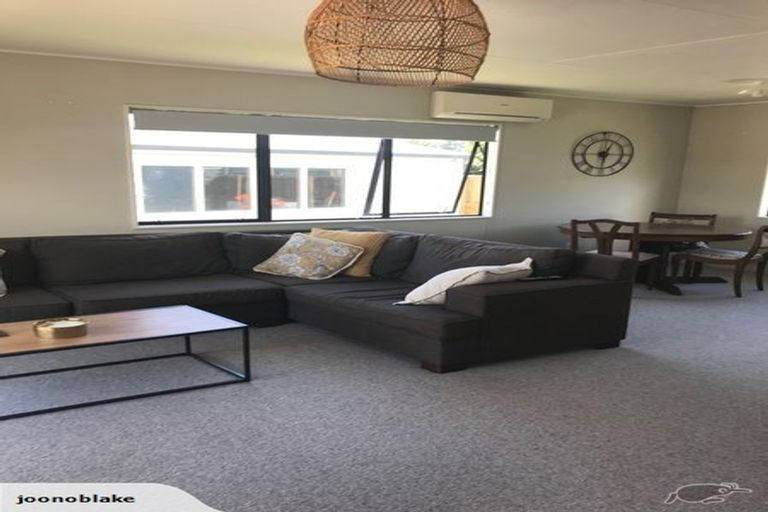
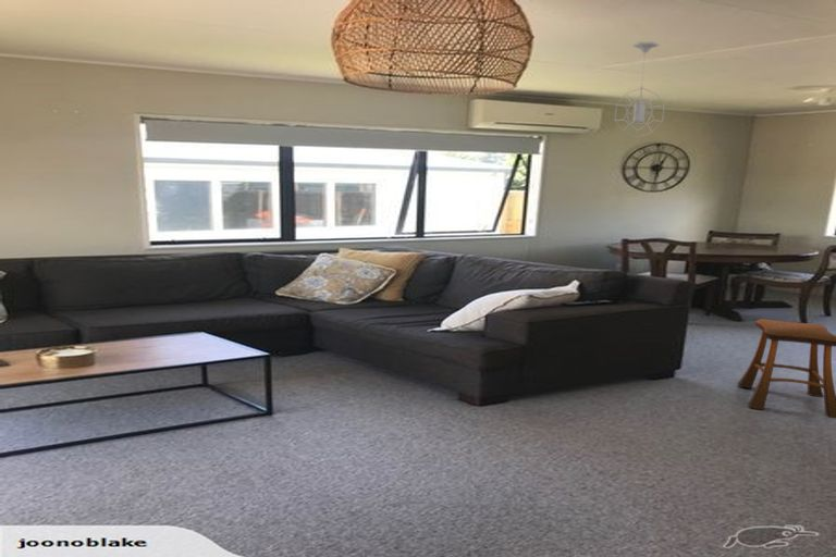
+ stool [737,318,836,420]
+ pendant light [614,40,665,139]
